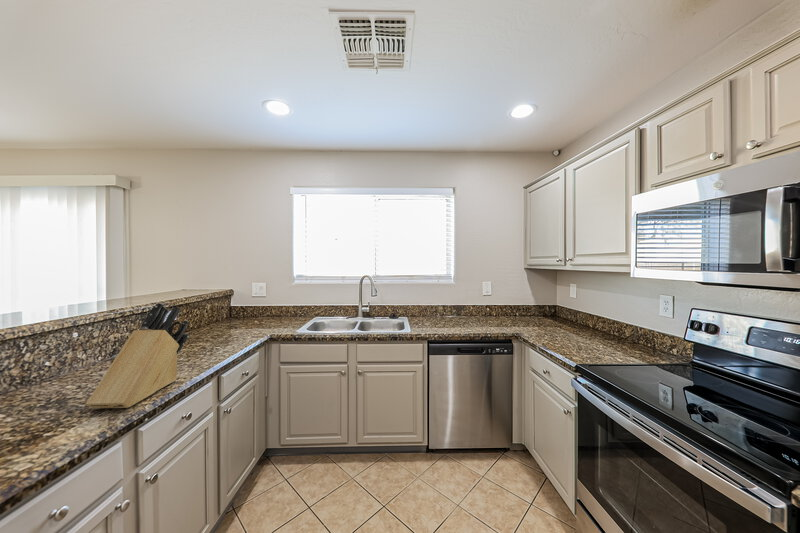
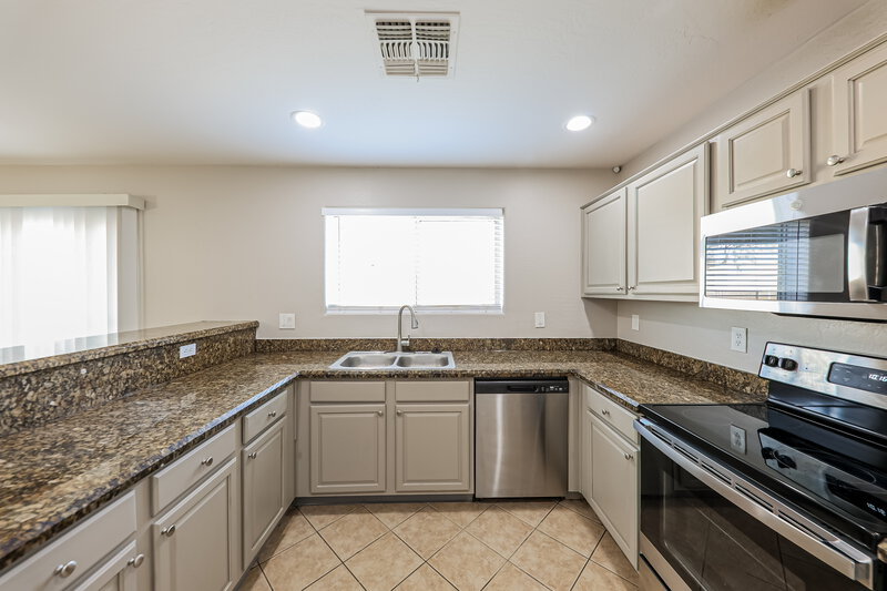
- knife block [85,301,190,410]
